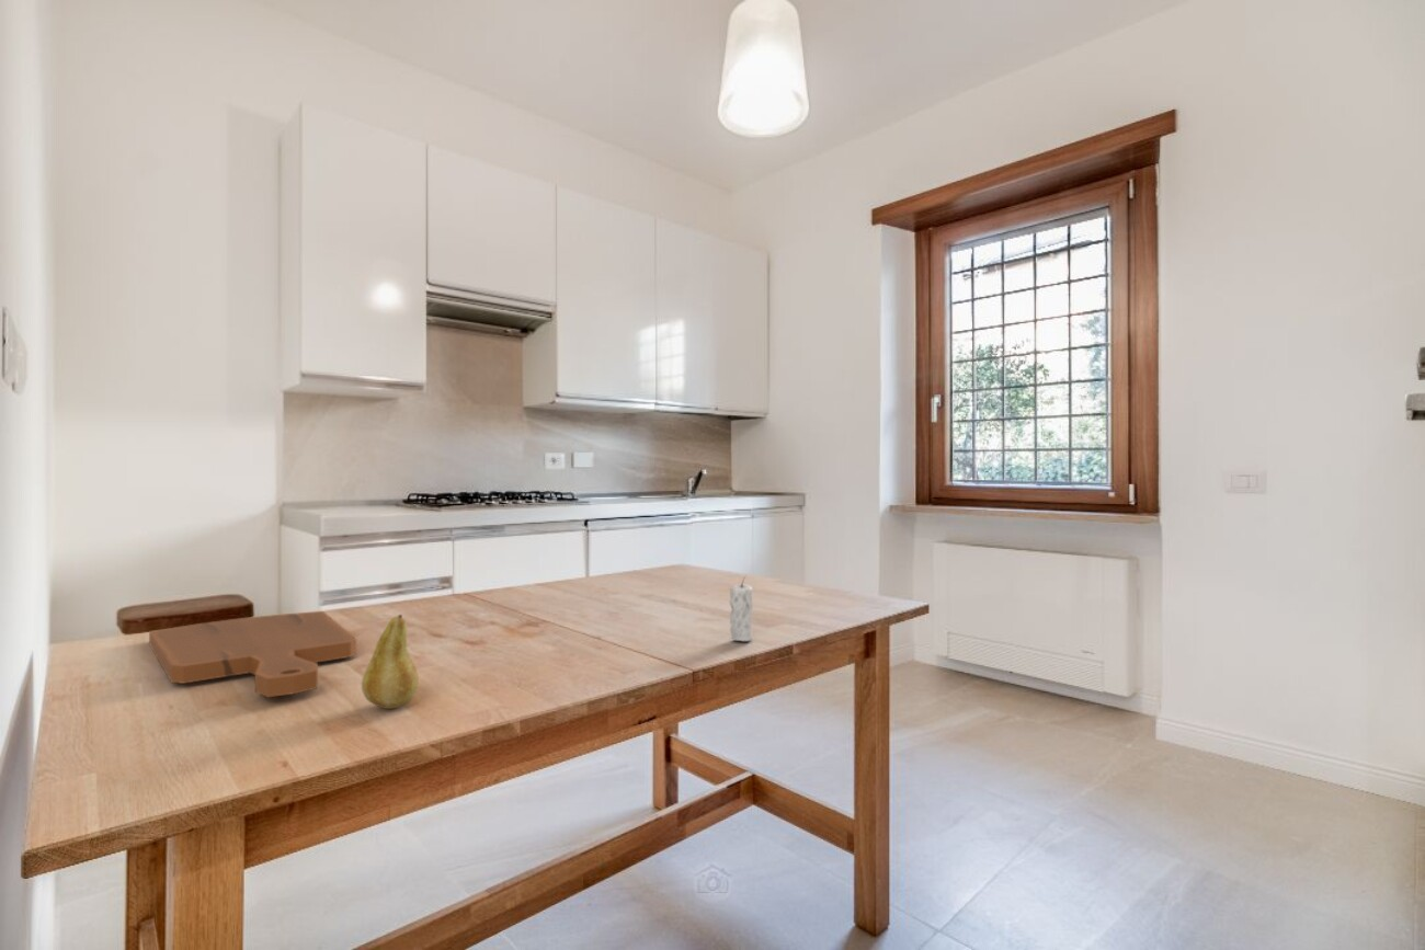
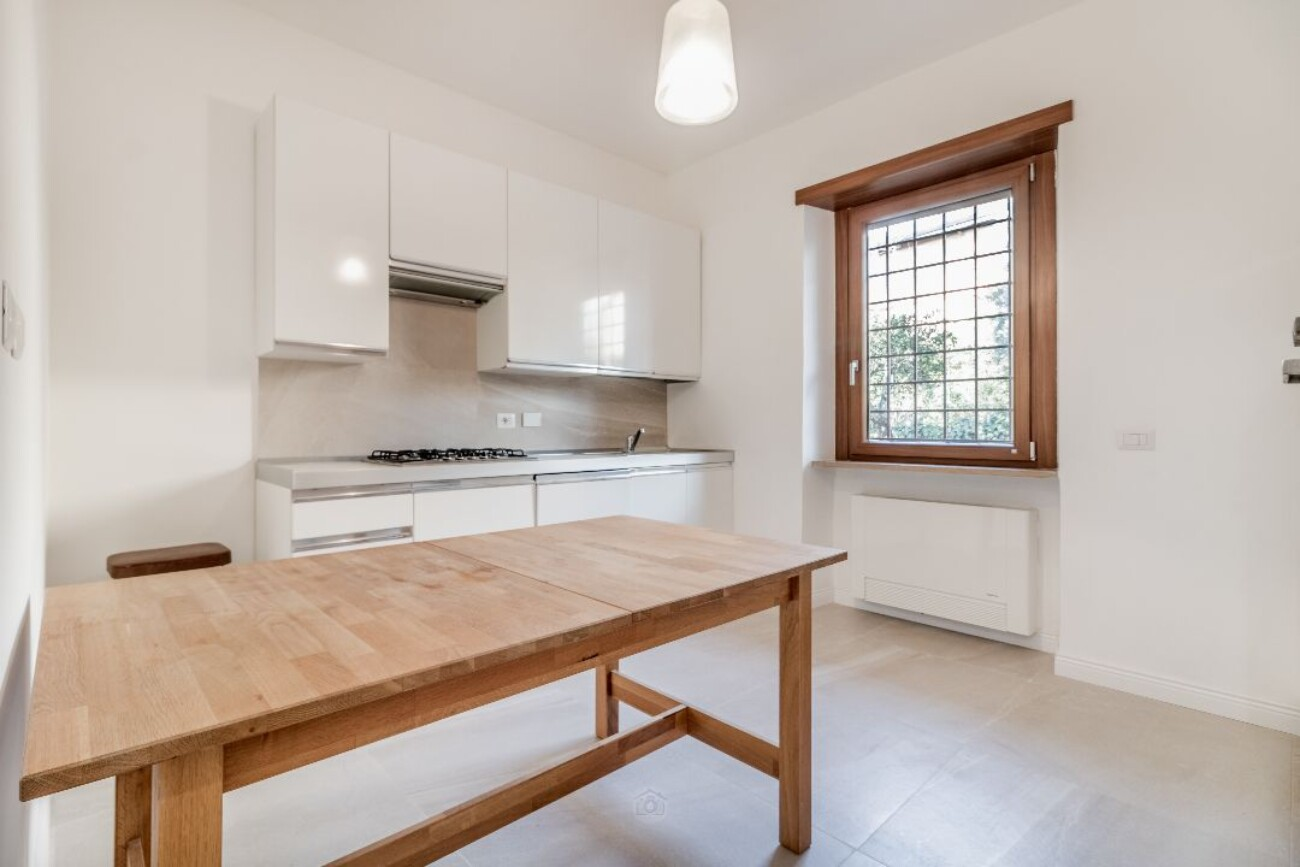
- candle [729,575,754,642]
- fruit [361,614,420,710]
- cutting board [148,610,357,698]
